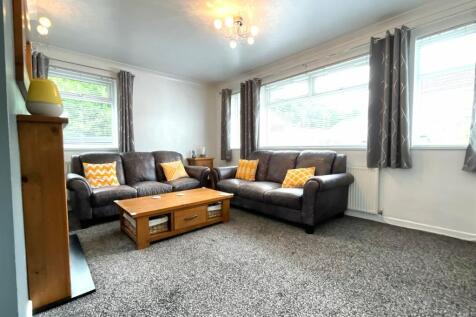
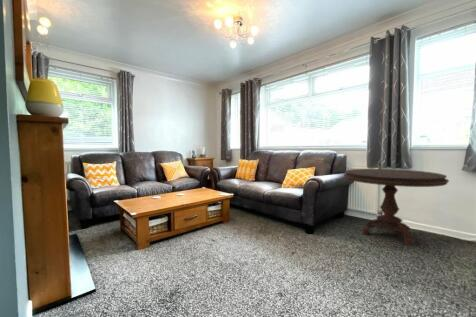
+ side table [342,168,450,246]
